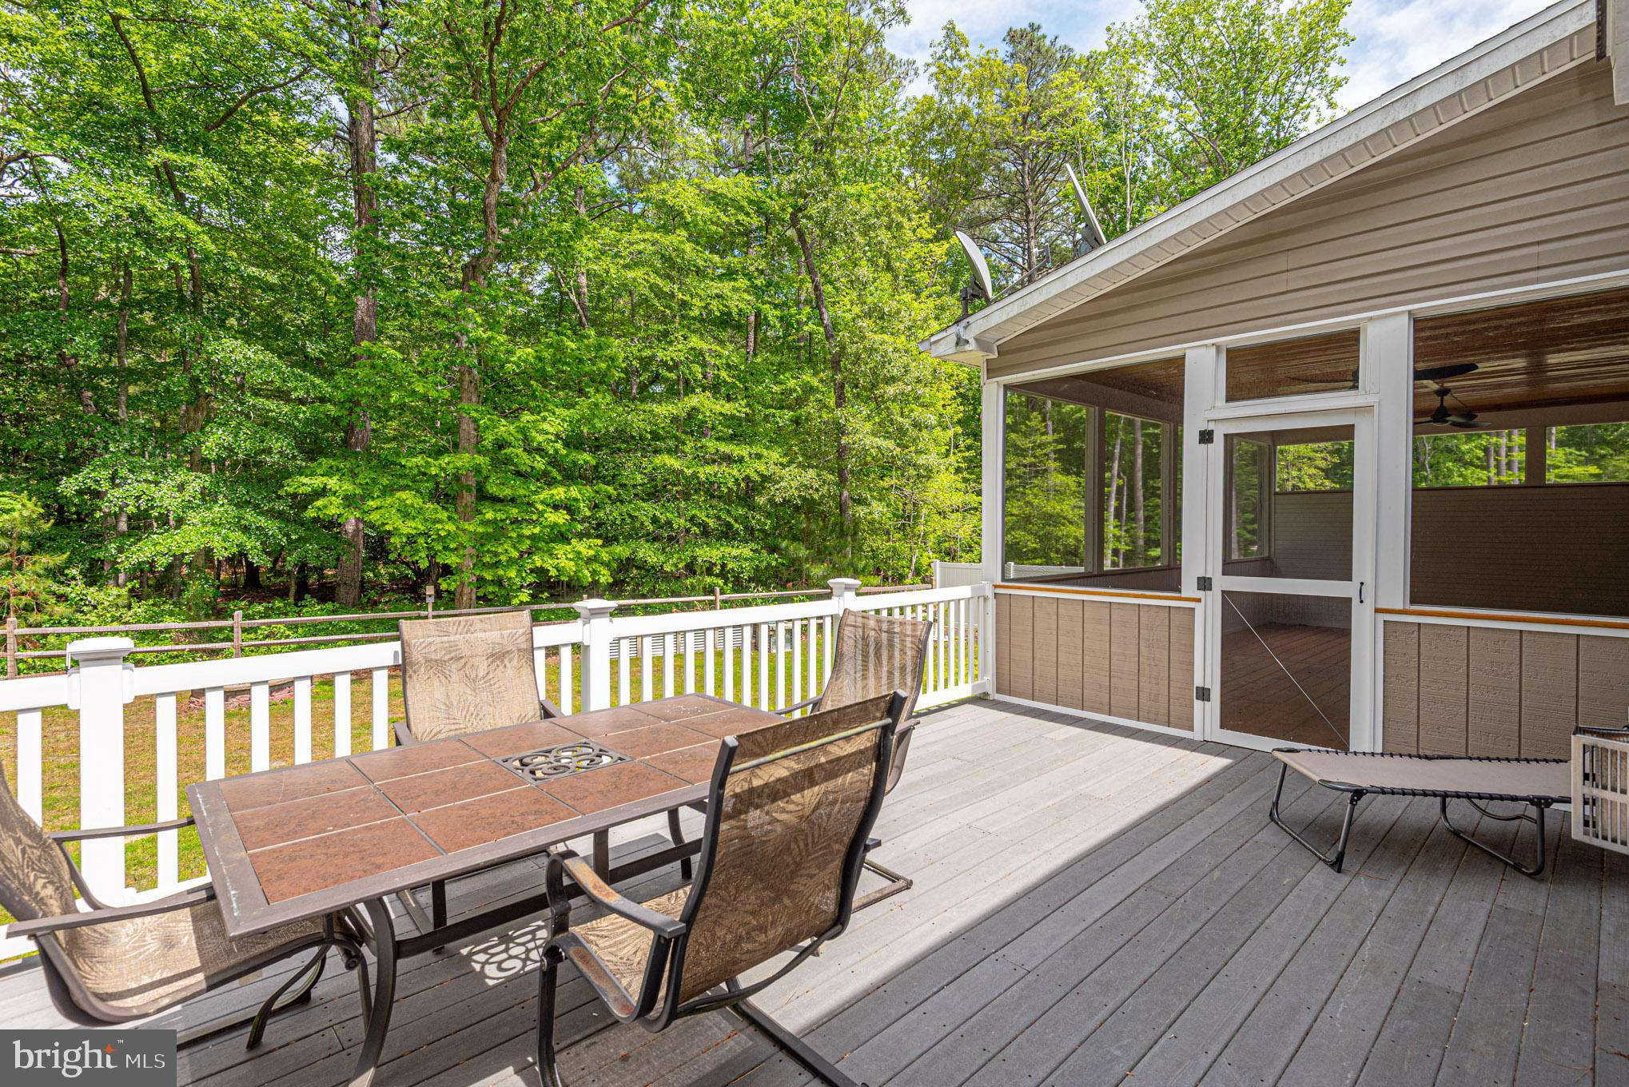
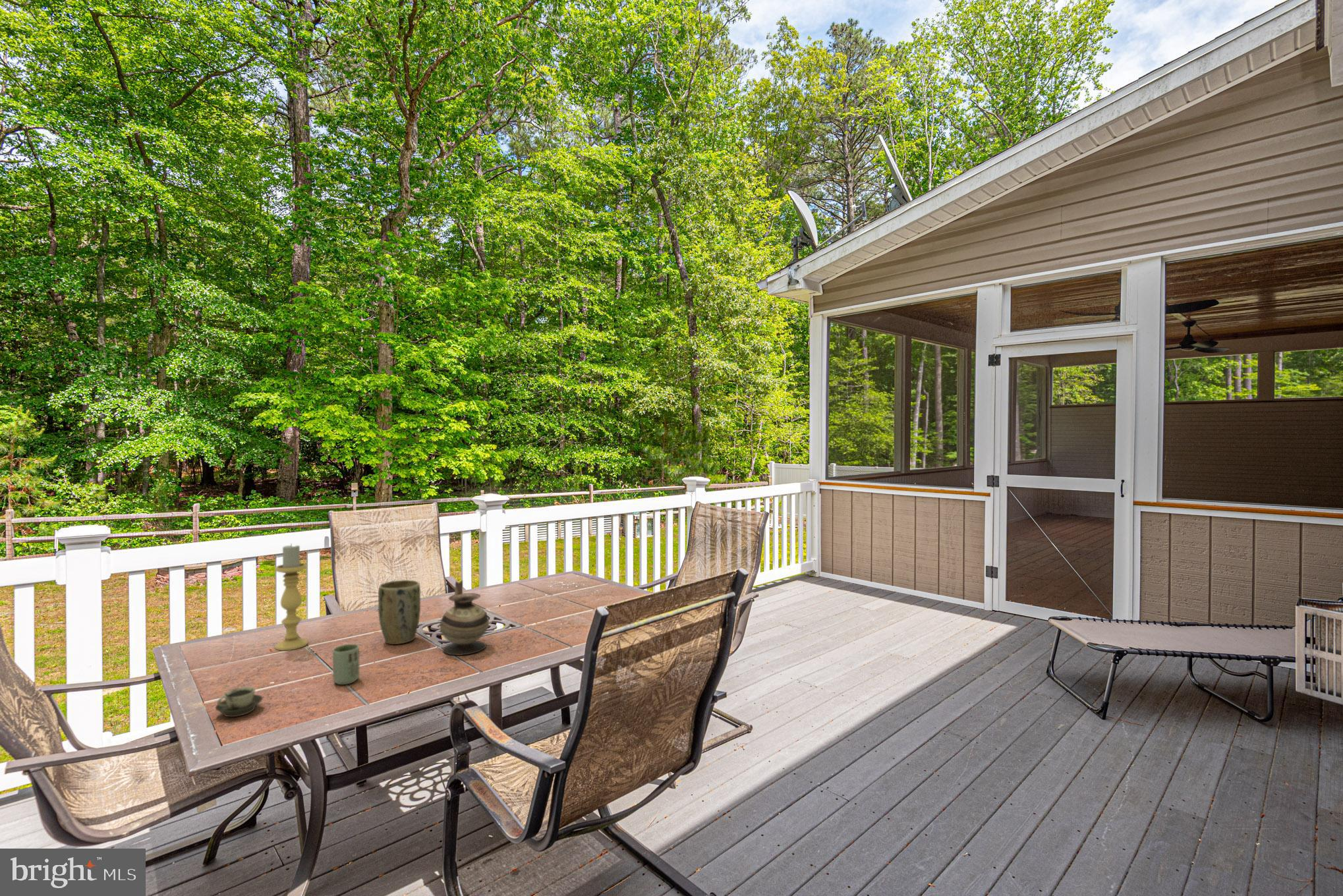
+ candle holder [274,543,308,652]
+ pitcher [439,579,490,656]
+ cup [215,686,264,717]
+ plant pot [378,579,421,645]
+ cup [332,643,360,685]
